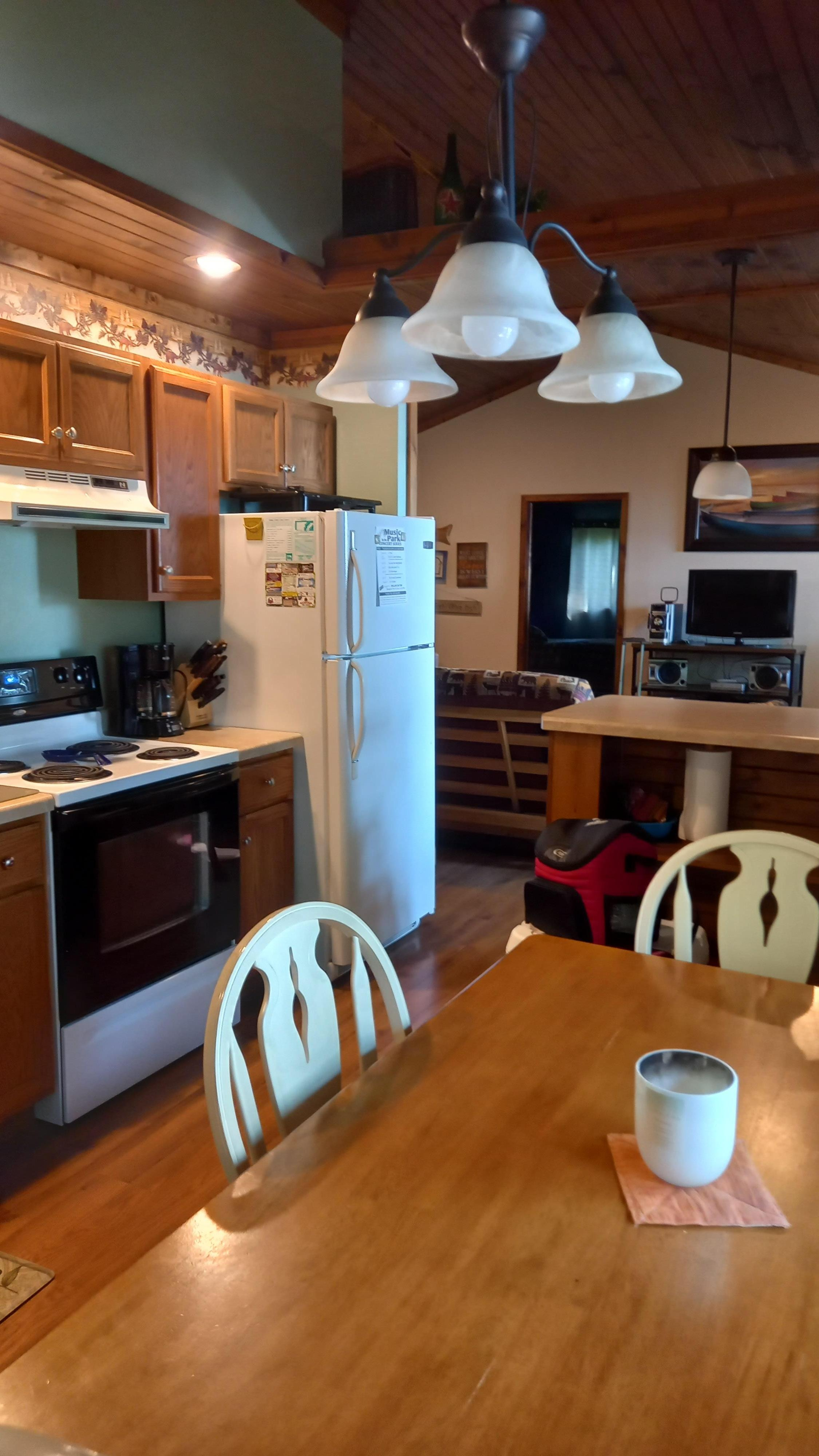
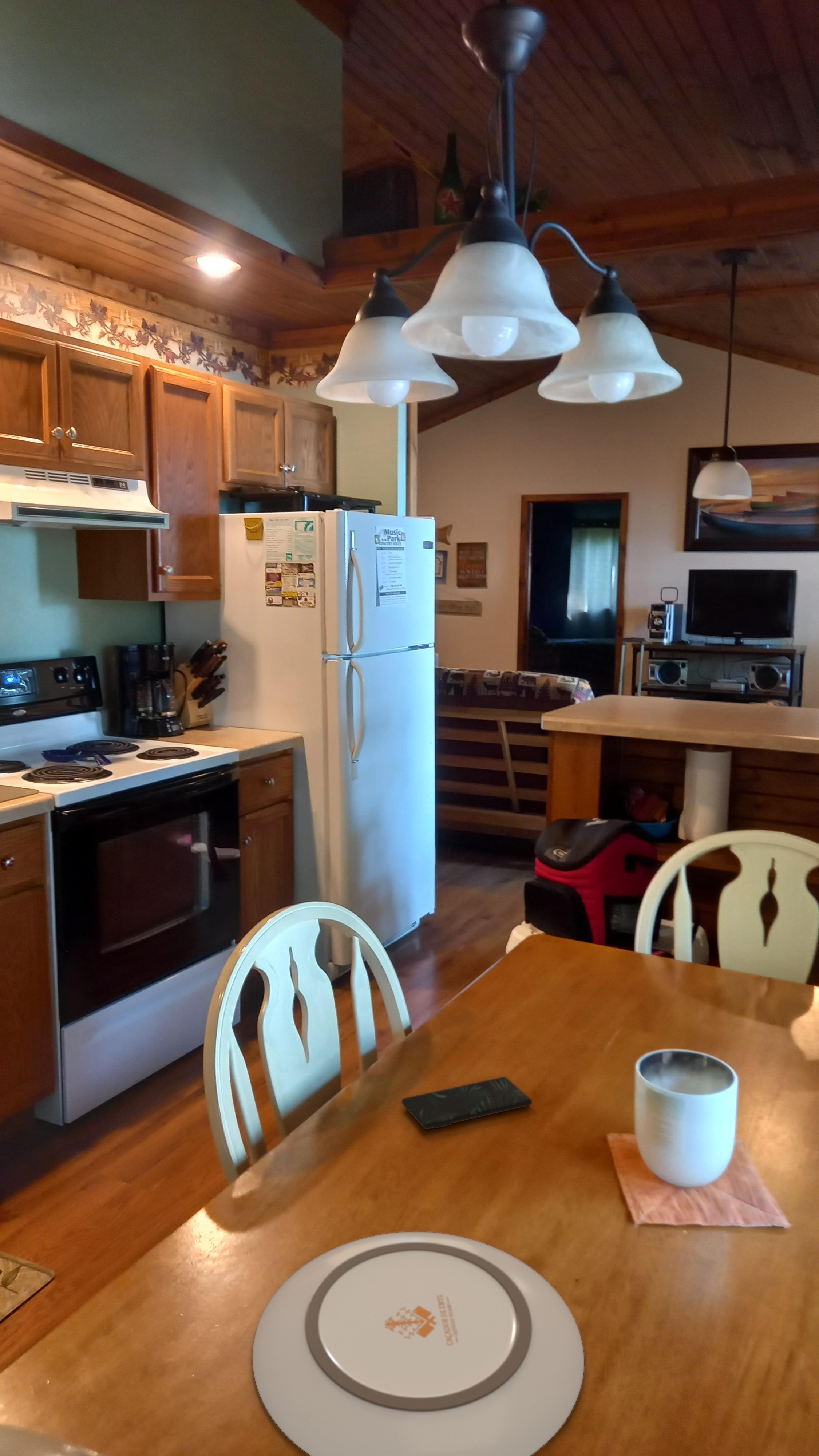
+ plate [252,1231,585,1456]
+ smartphone [401,1076,533,1130]
